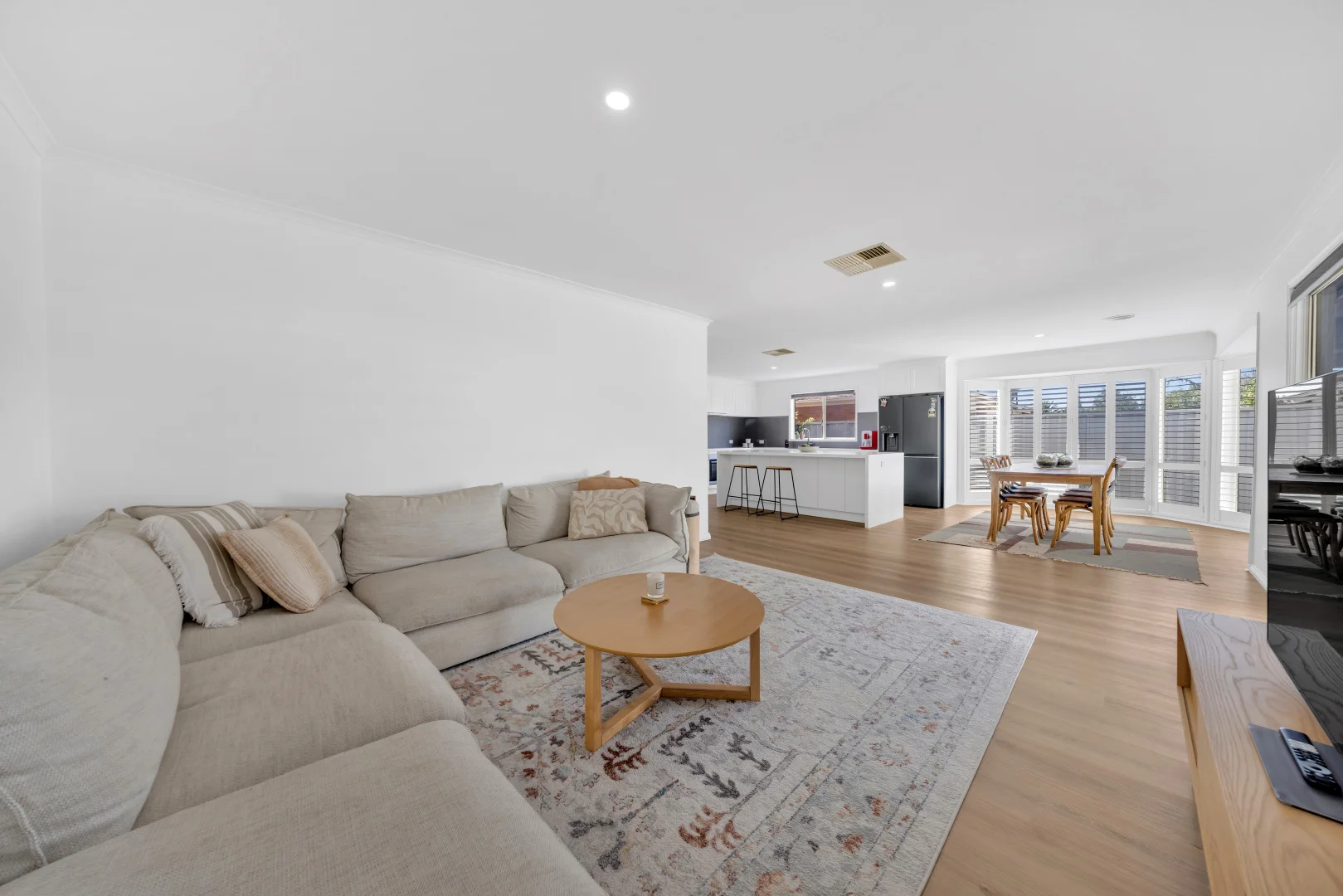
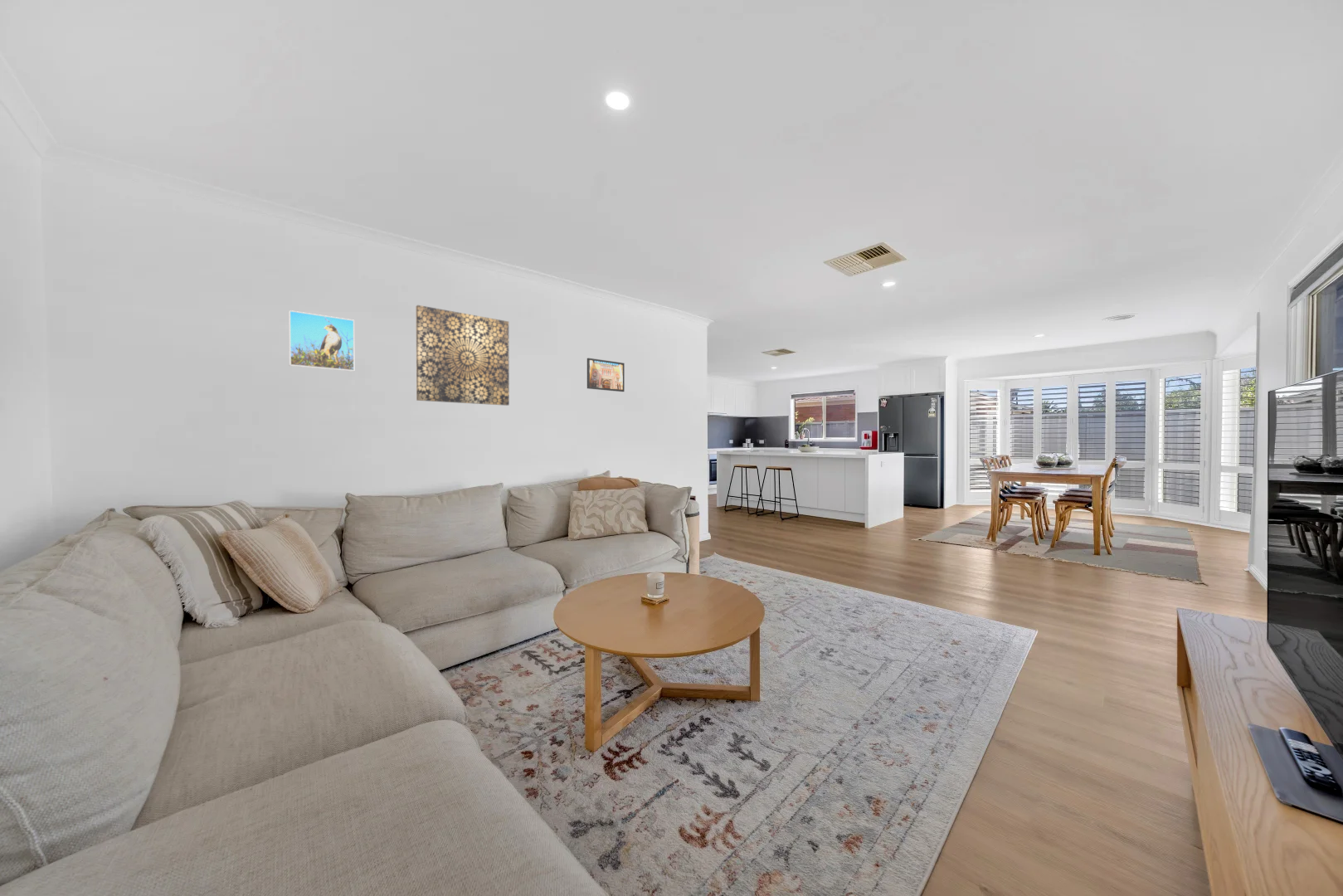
+ wall art [416,304,510,407]
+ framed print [586,358,625,392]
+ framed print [288,309,355,373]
